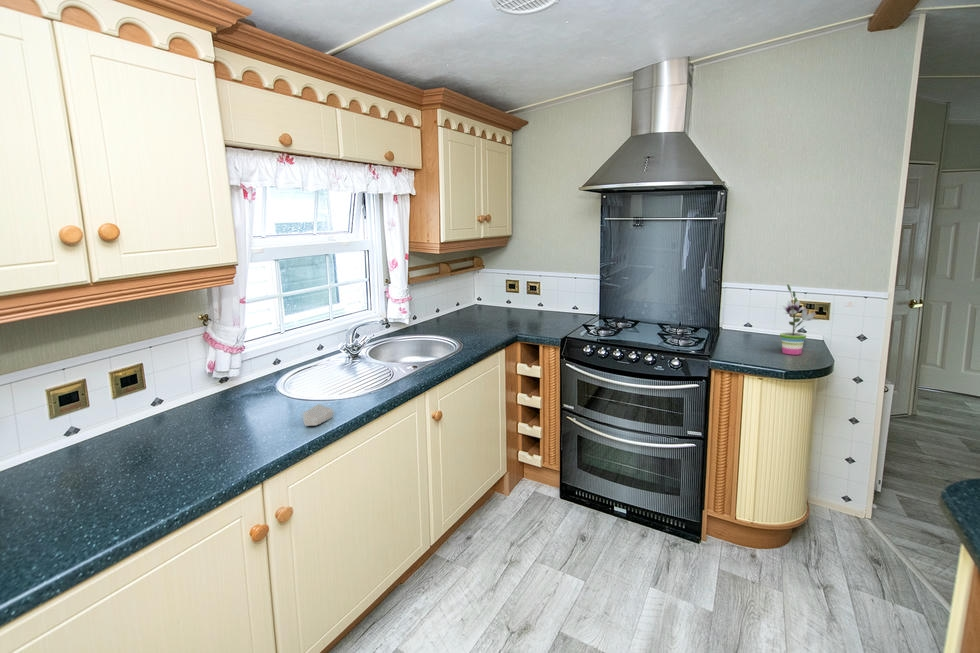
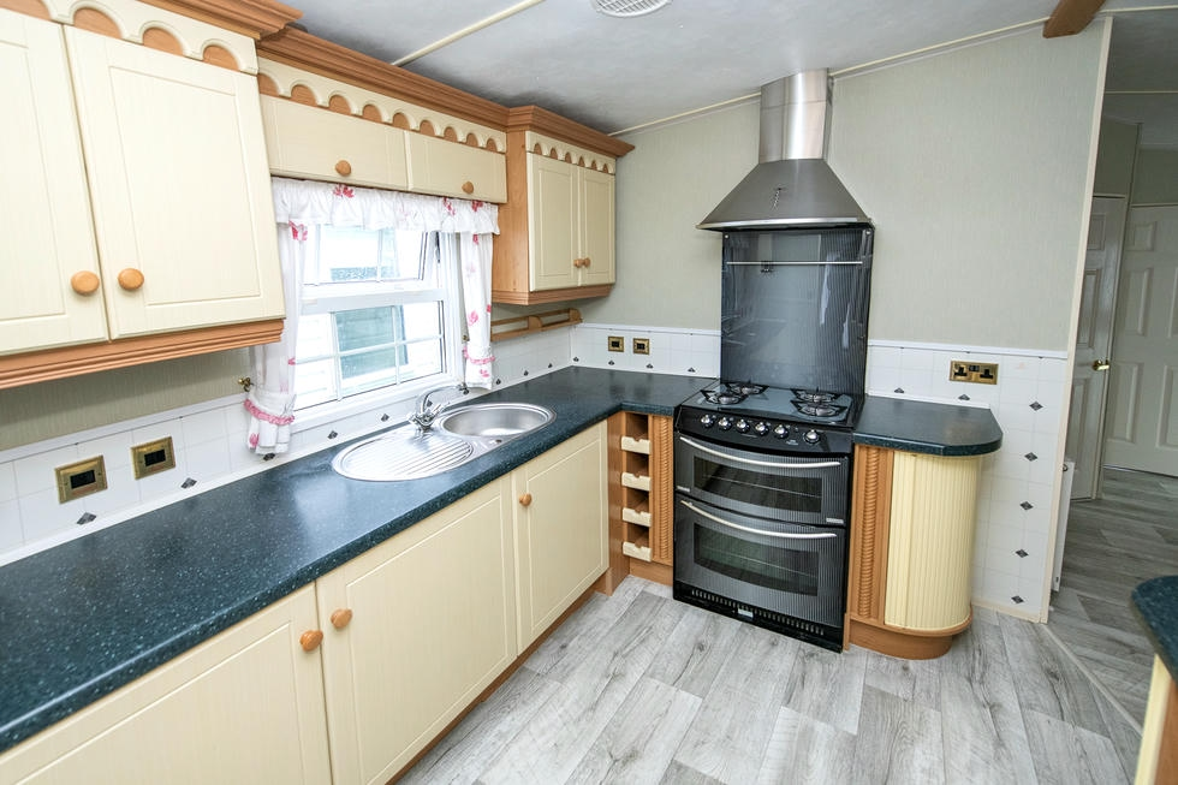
- potted plant [779,283,819,356]
- soap bar [302,403,334,427]
